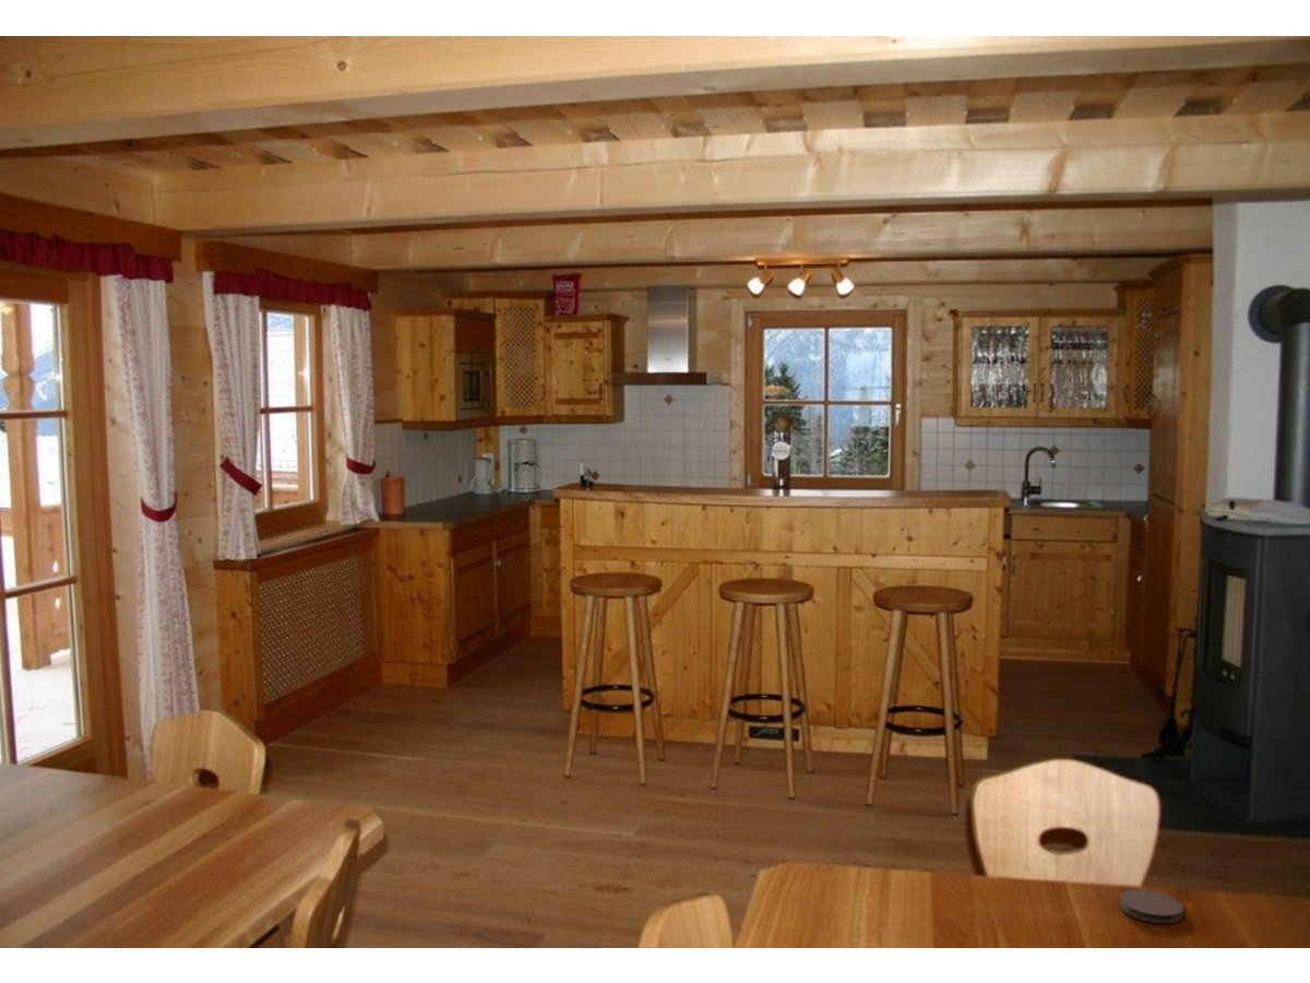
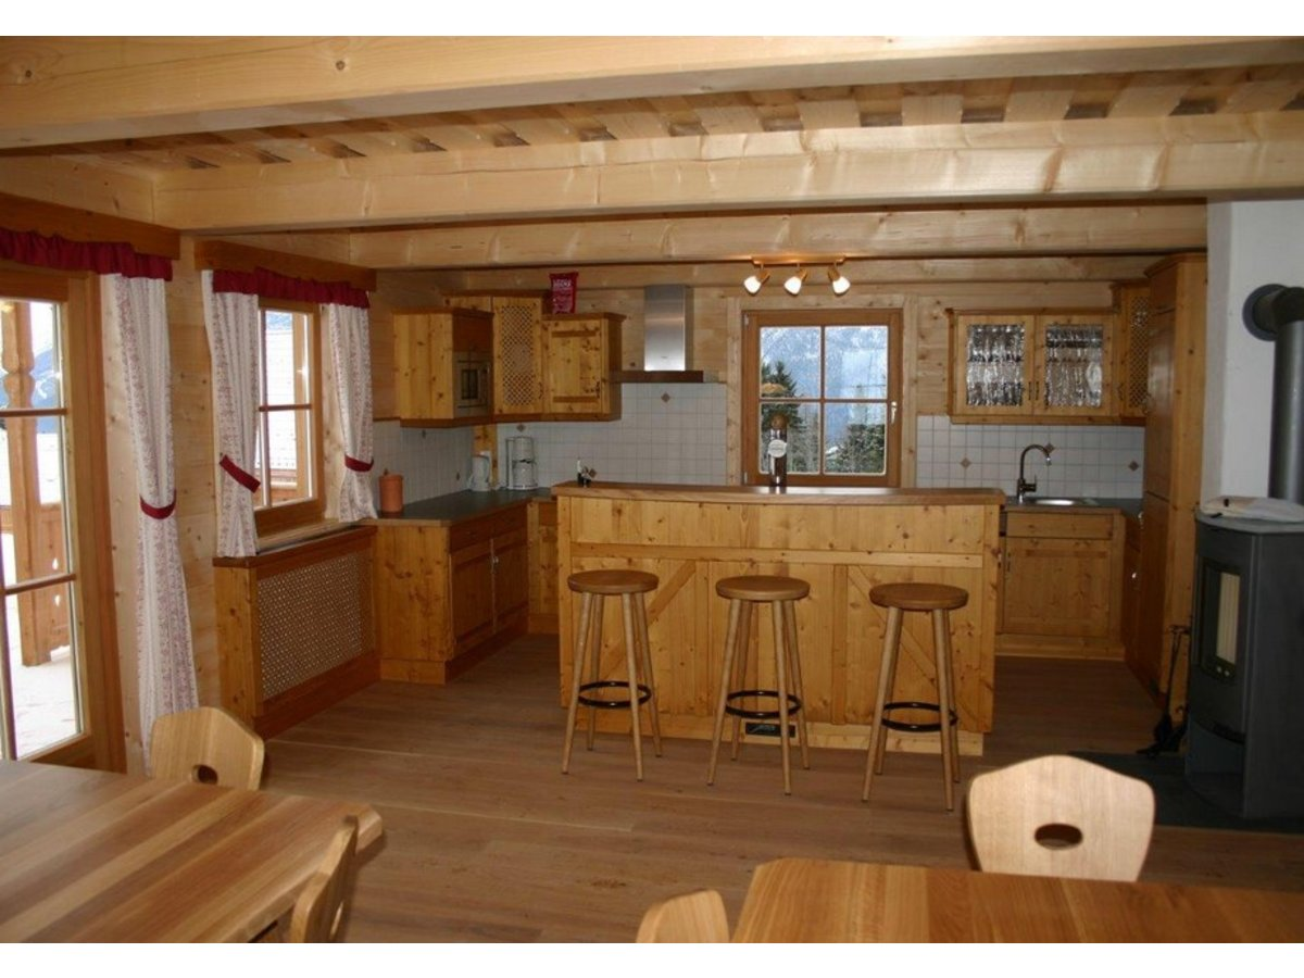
- coaster [1119,889,1184,924]
